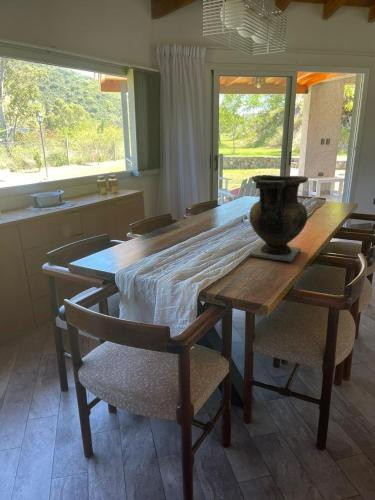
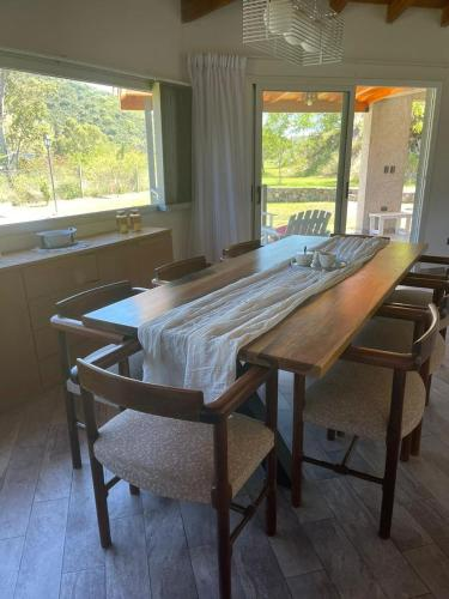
- vase [248,174,309,263]
